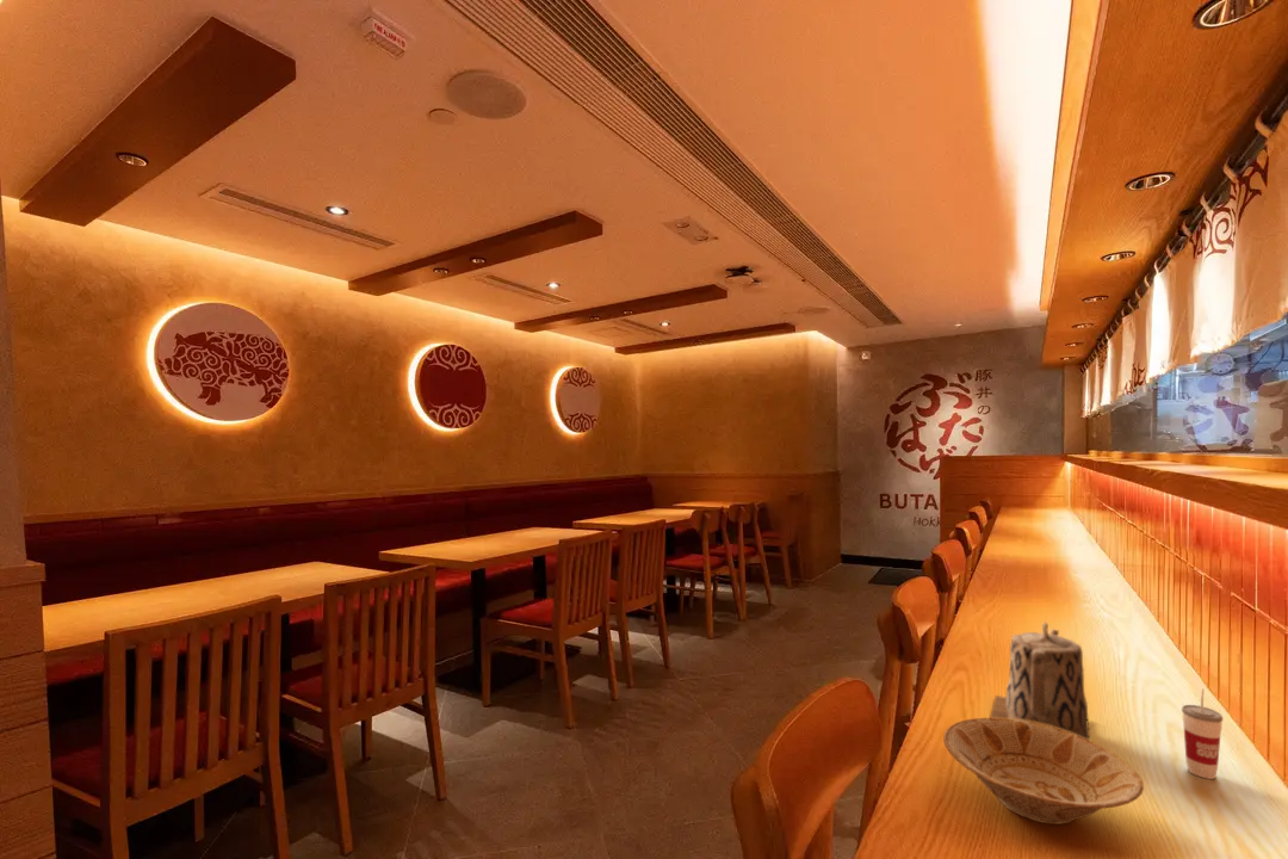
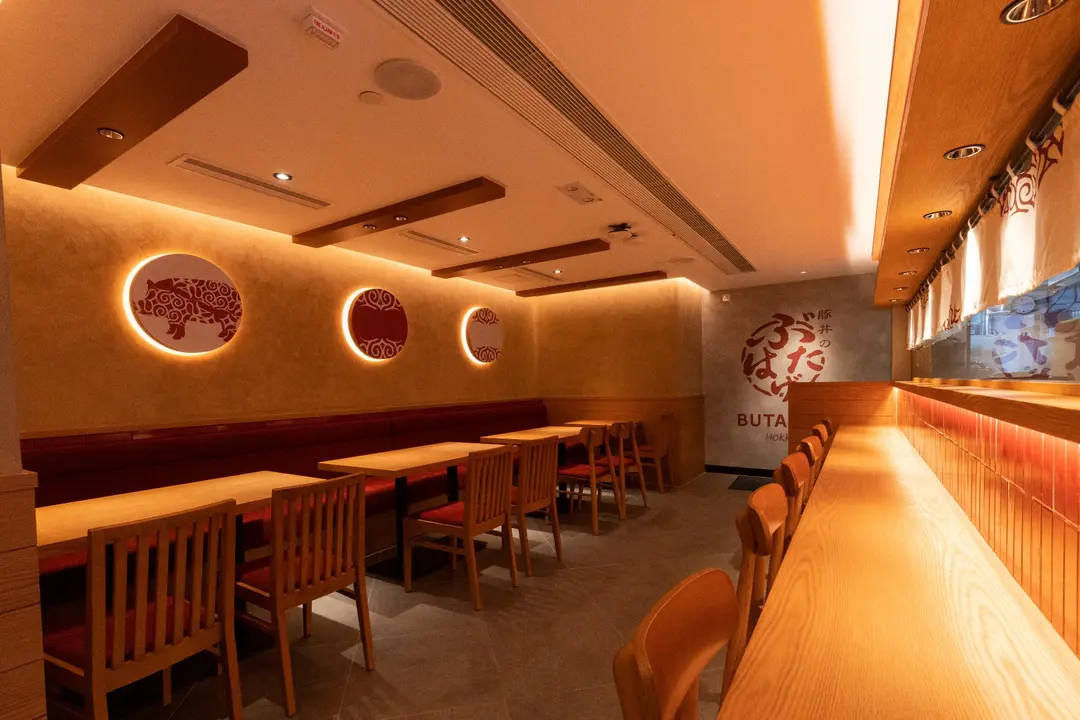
- cup [1181,687,1224,780]
- bowl [942,717,1145,826]
- teapot [989,622,1091,741]
